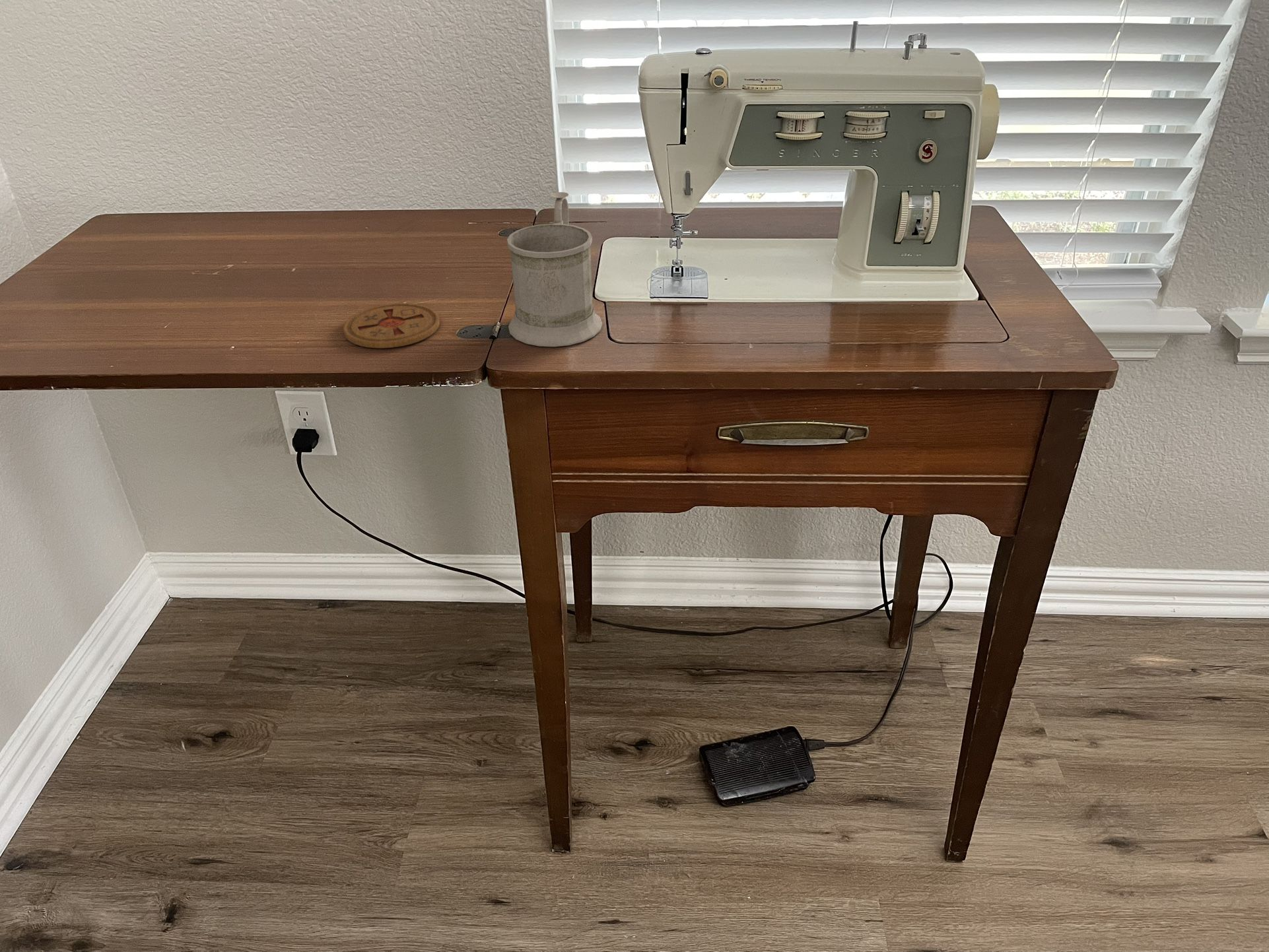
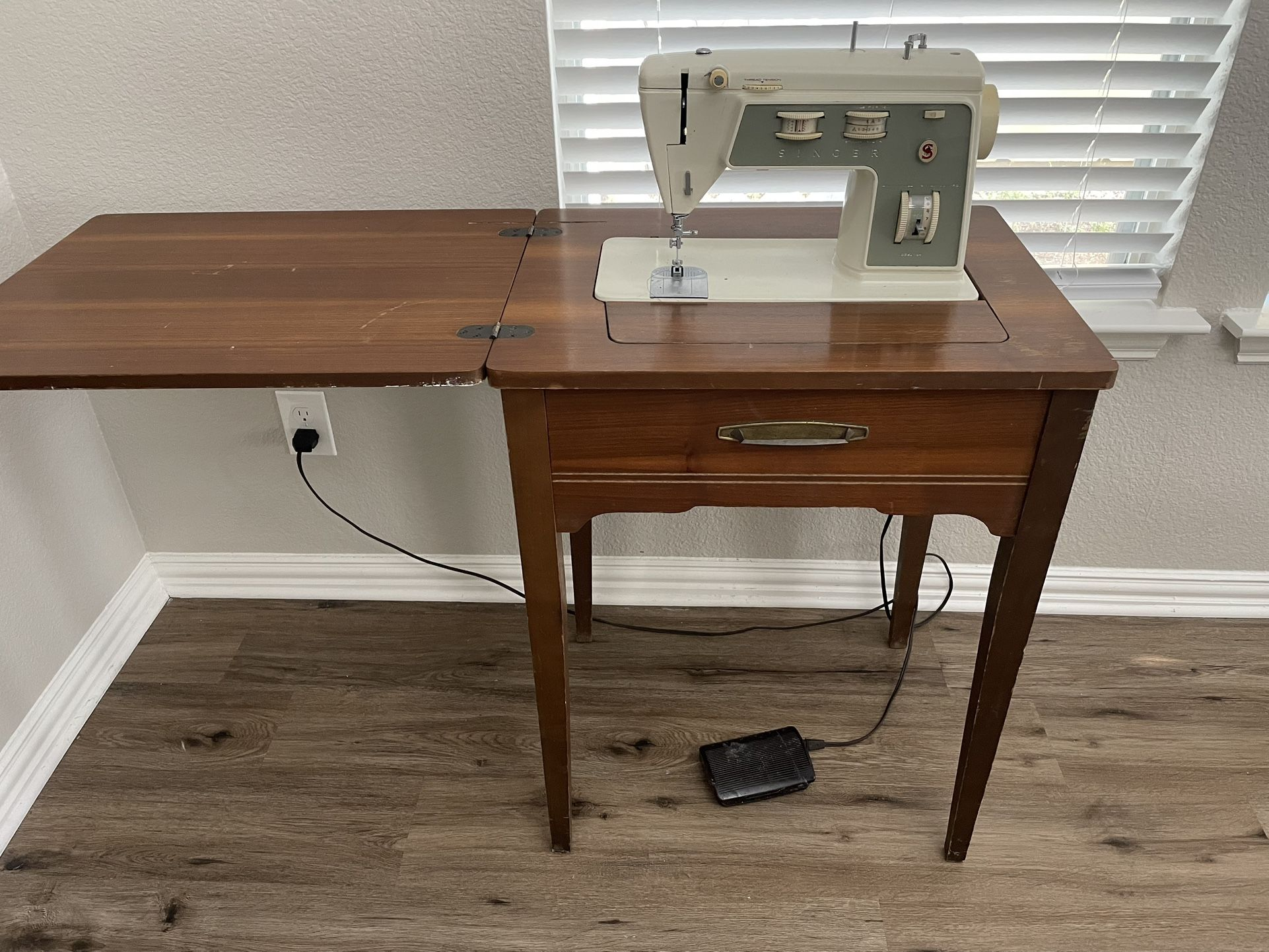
- coaster [343,302,440,349]
- mug [506,191,603,347]
